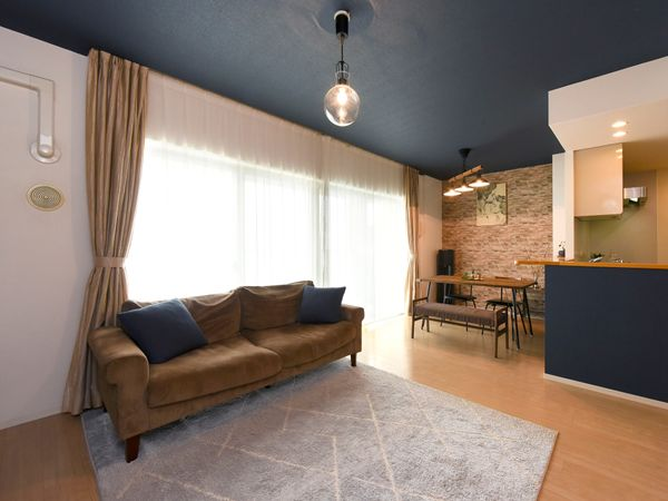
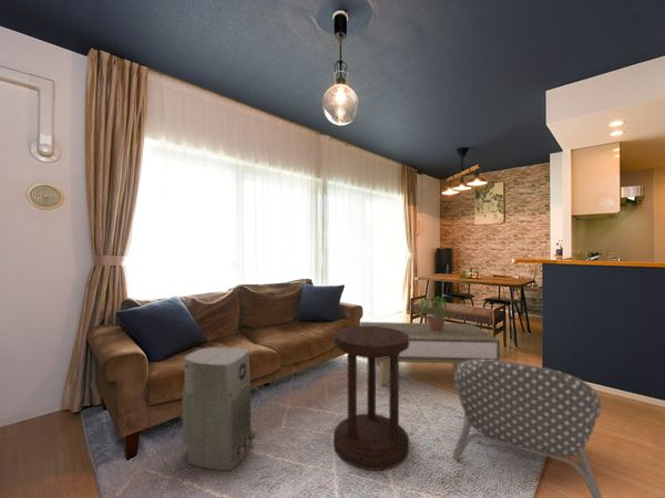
+ air purifier [181,346,256,471]
+ side table [332,324,410,471]
+ coffee table [359,321,501,386]
+ potted plant [416,295,452,332]
+ armchair [452,360,603,498]
